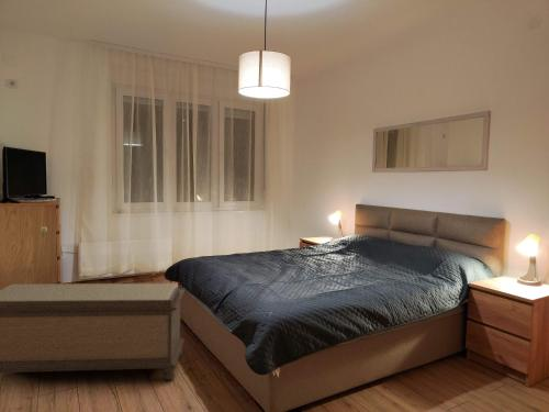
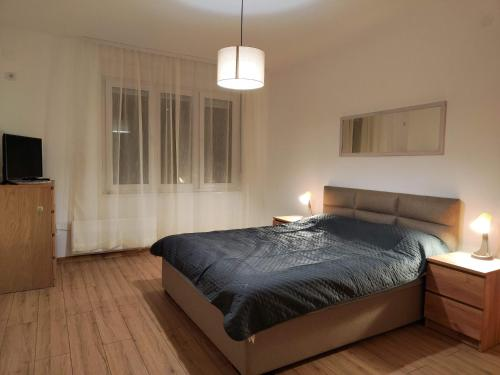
- bench [0,282,186,381]
